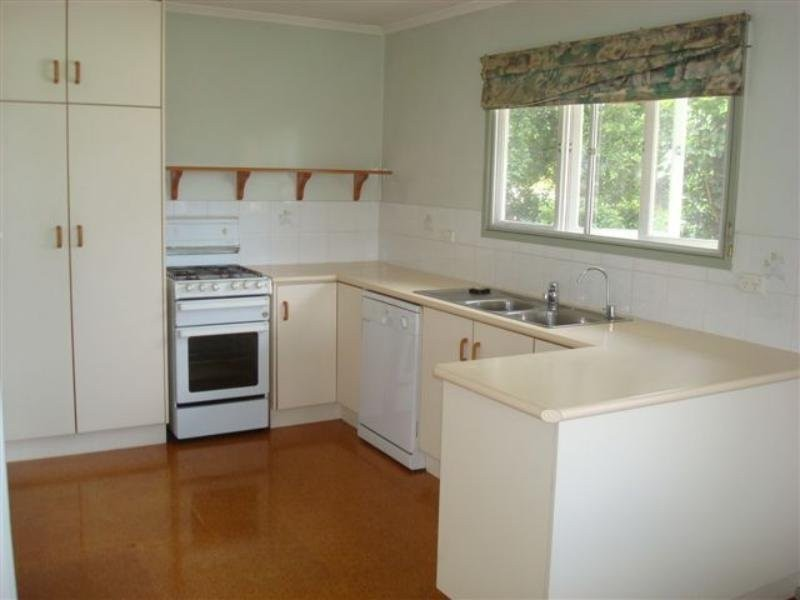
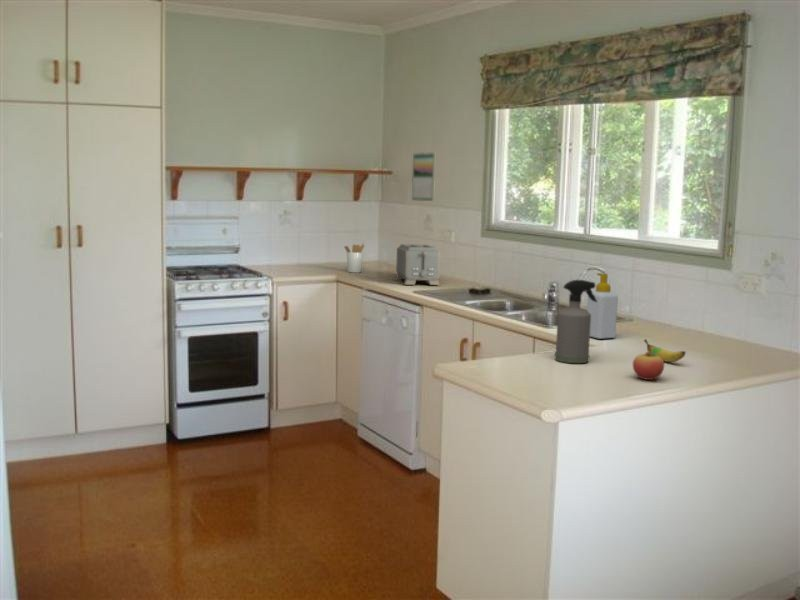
+ fruit [632,346,665,381]
+ toaster [395,243,442,286]
+ banana [643,339,687,363]
+ utensil holder [343,242,365,274]
+ calendar [411,150,436,202]
+ spray bottle [554,279,597,364]
+ soap bottle [586,272,619,340]
